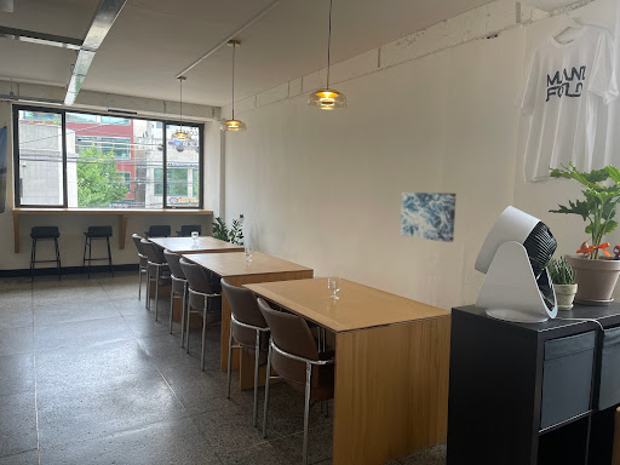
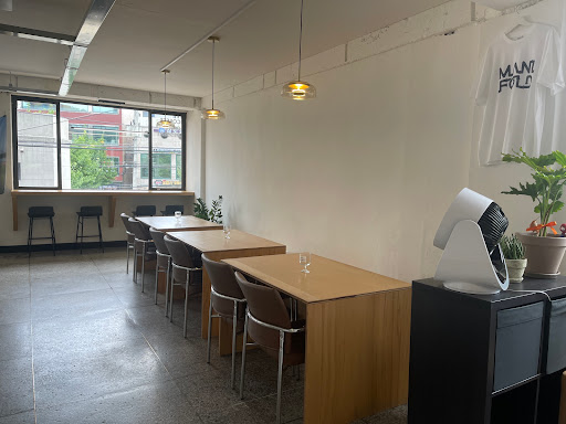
- wall art [400,191,458,243]
